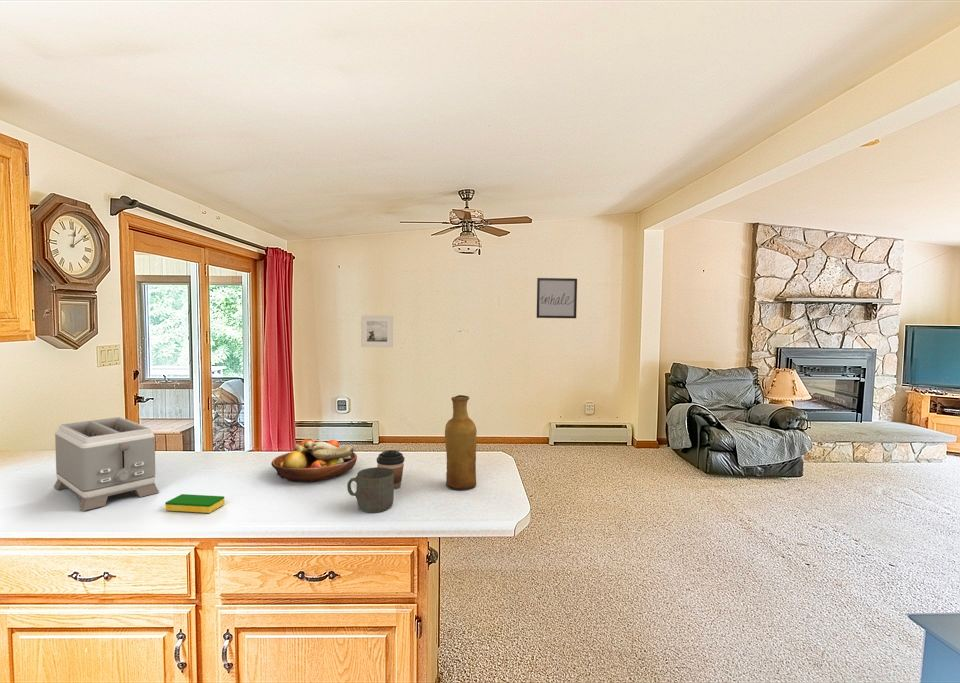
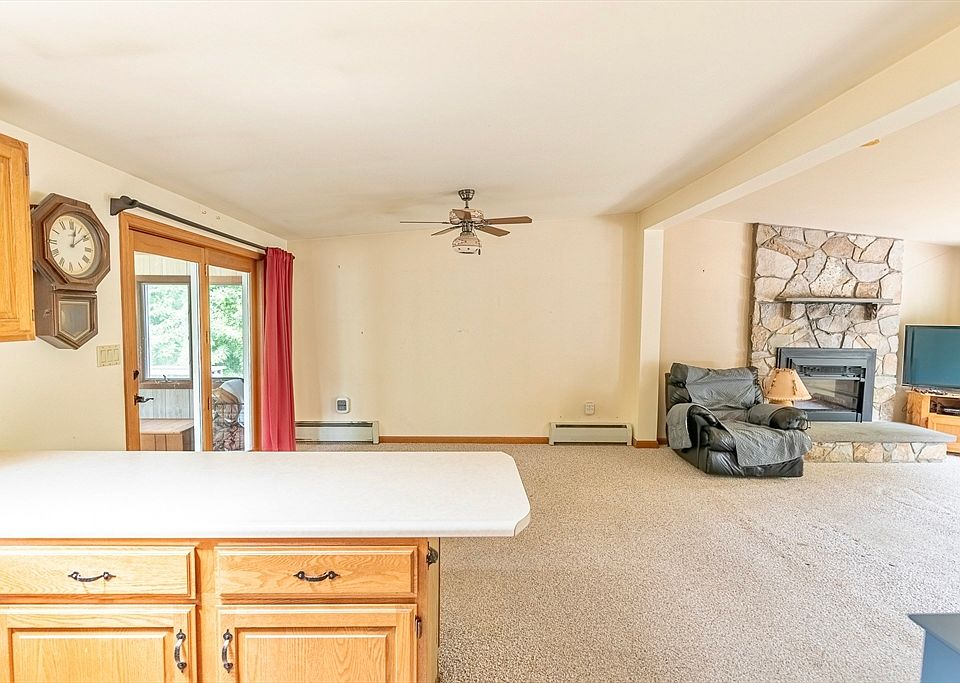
- fruit bowl [270,438,358,483]
- vase [444,394,478,491]
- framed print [360,315,394,348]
- mug [346,466,395,513]
- dish sponge [164,493,226,514]
- wall art [536,277,578,319]
- coffee cup [376,449,406,490]
- toaster [53,416,160,512]
